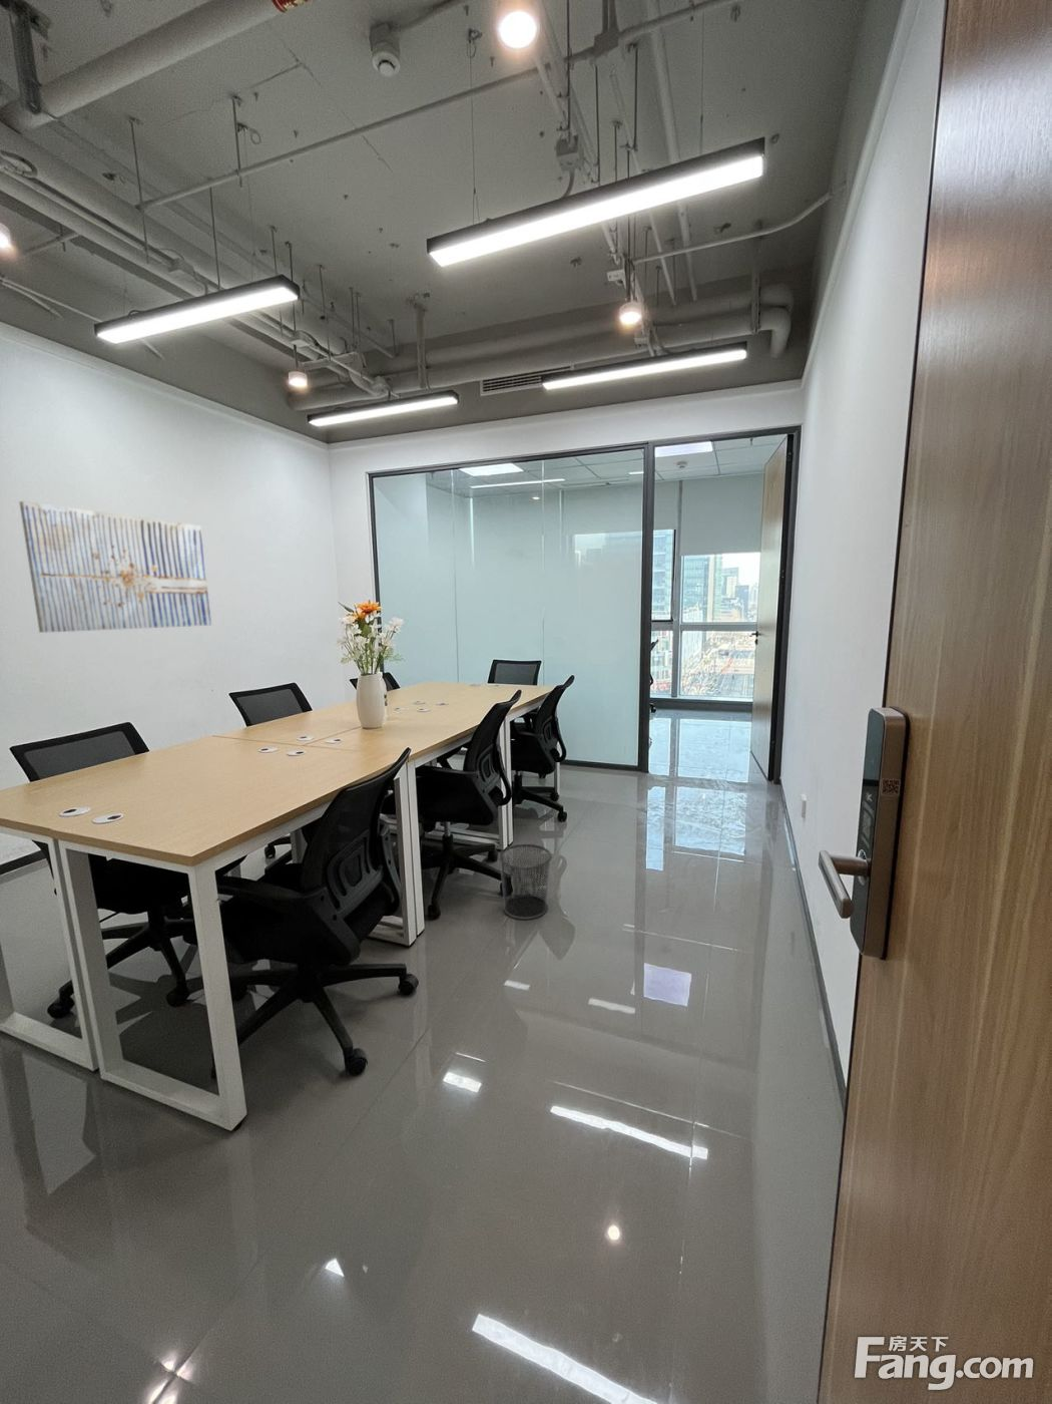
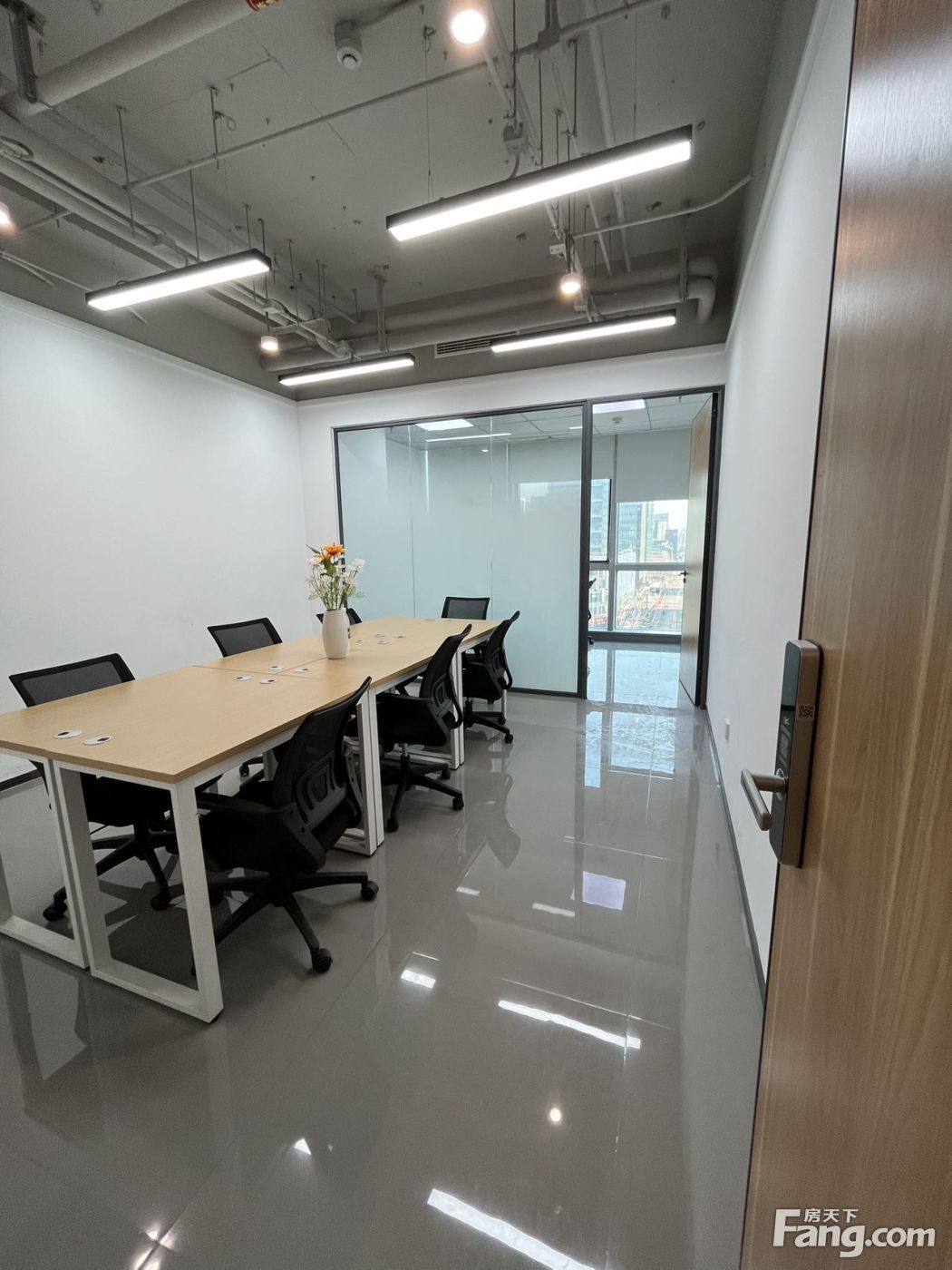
- waste bin [497,842,553,921]
- wall art [18,501,212,633]
